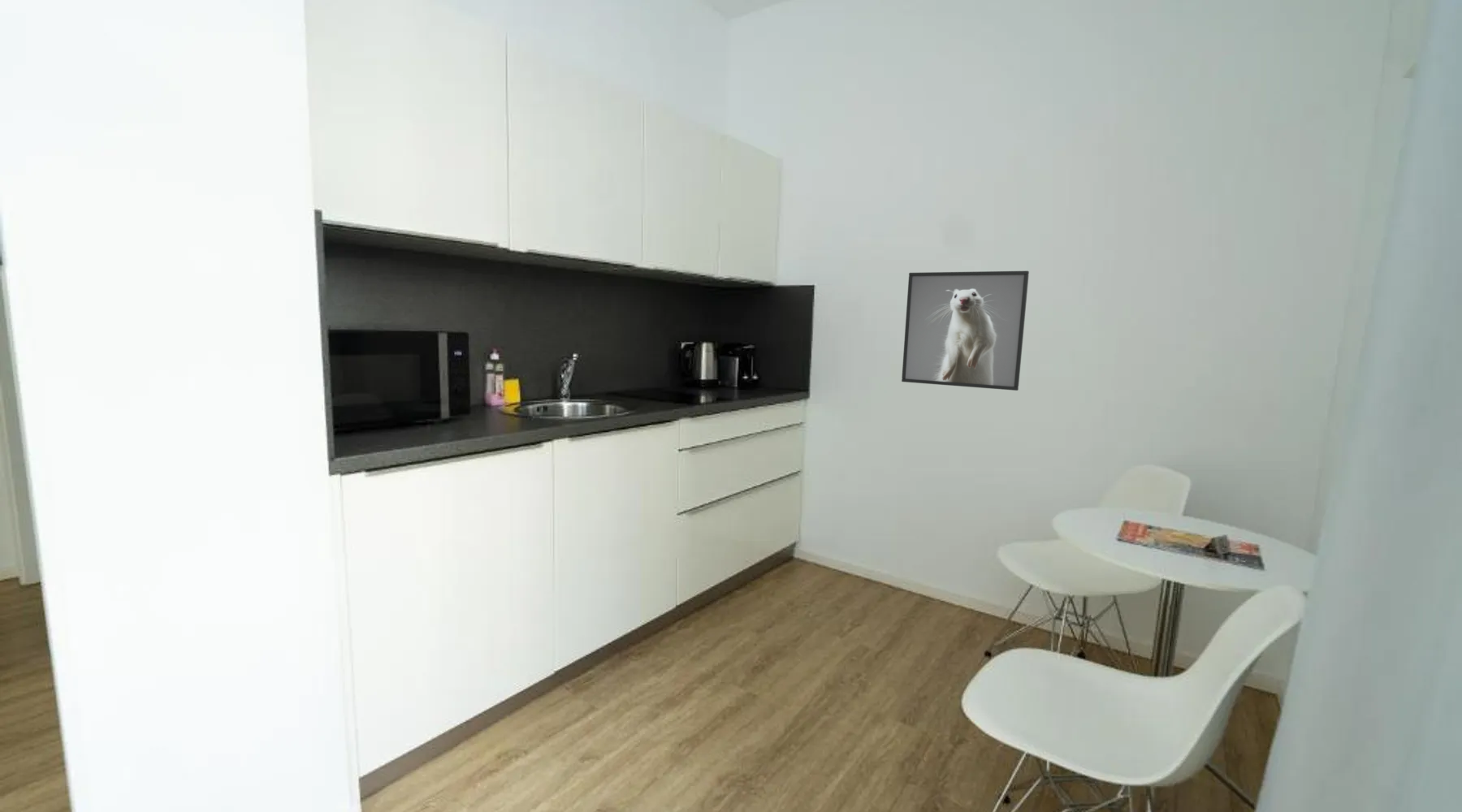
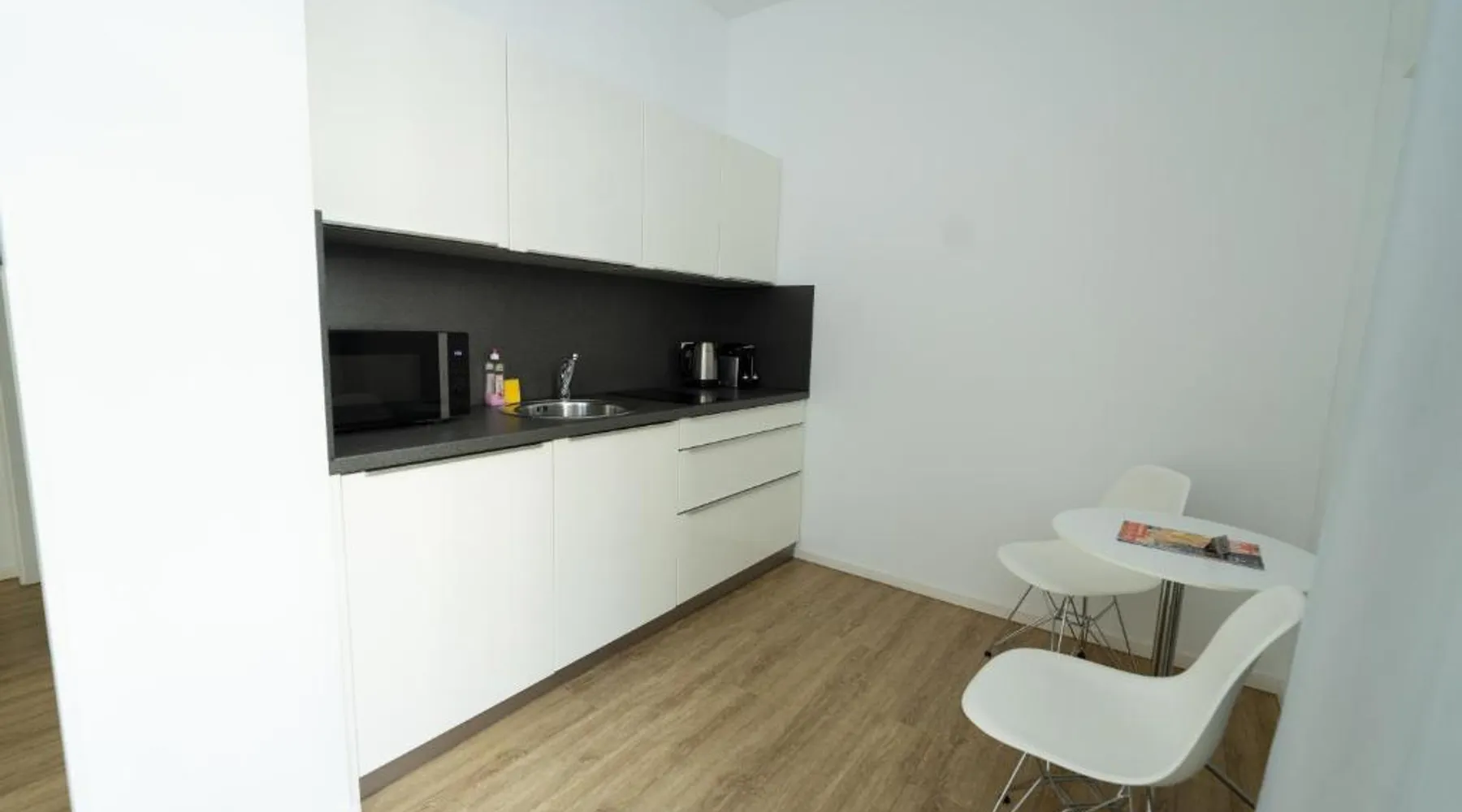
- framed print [901,270,1030,391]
